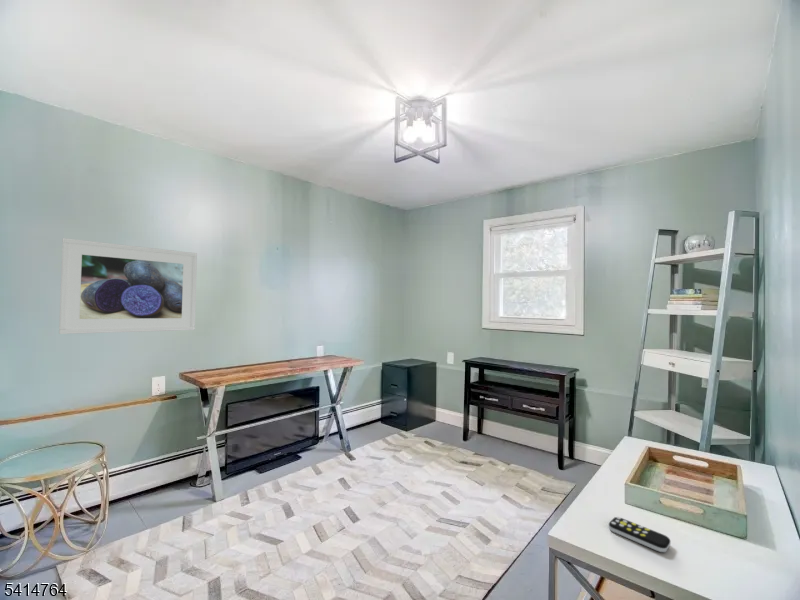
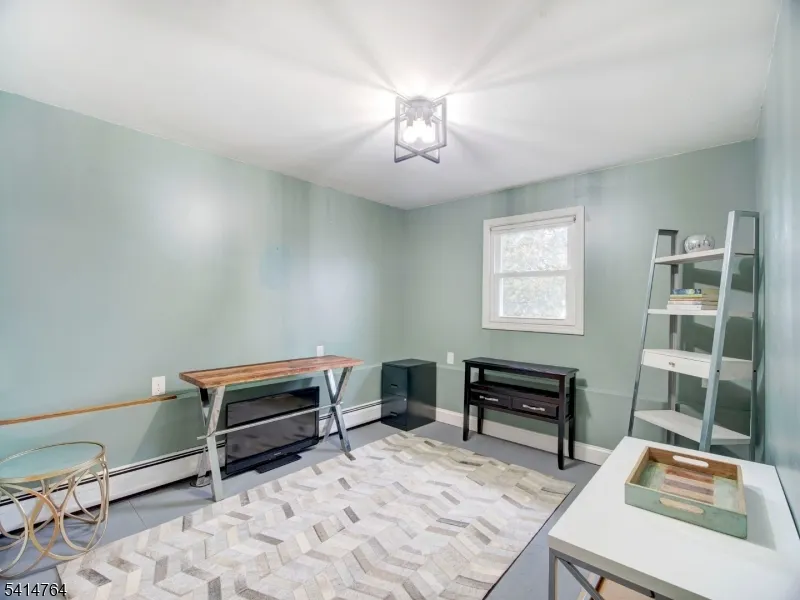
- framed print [58,237,198,335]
- remote control [608,516,671,553]
